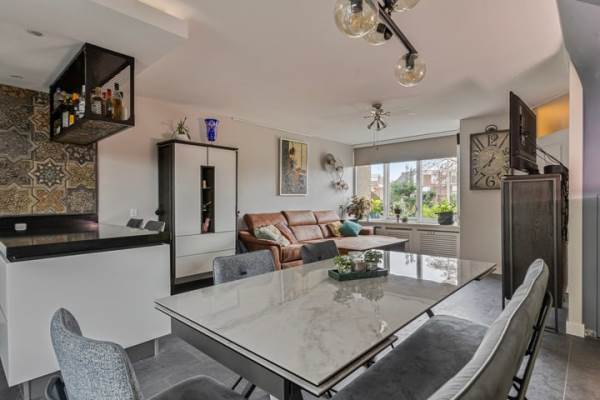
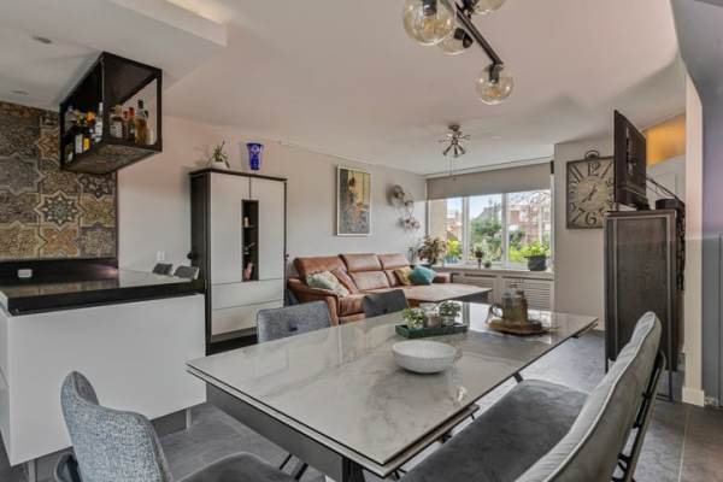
+ serving bowl [390,339,457,375]
+ teapot [483,283,563,336]
